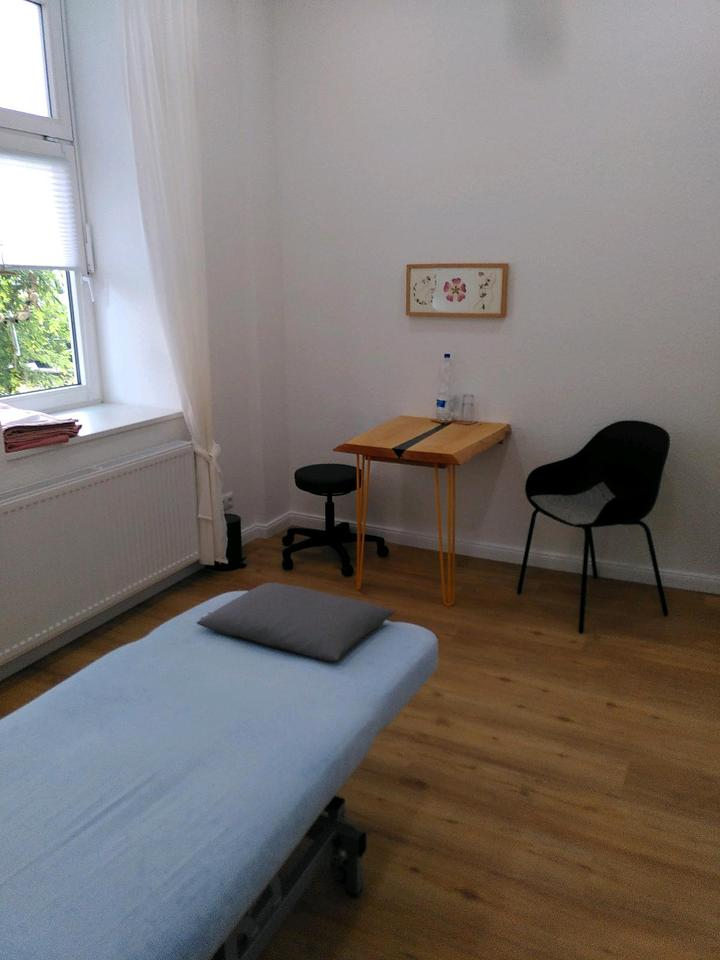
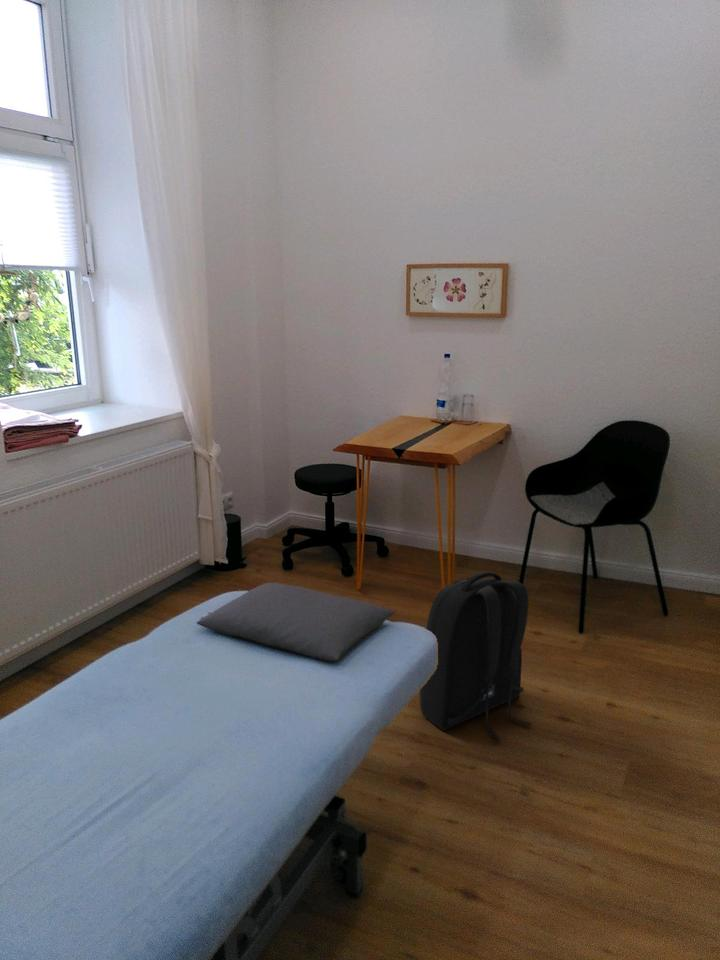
+ backpack [419,571,533,742]
